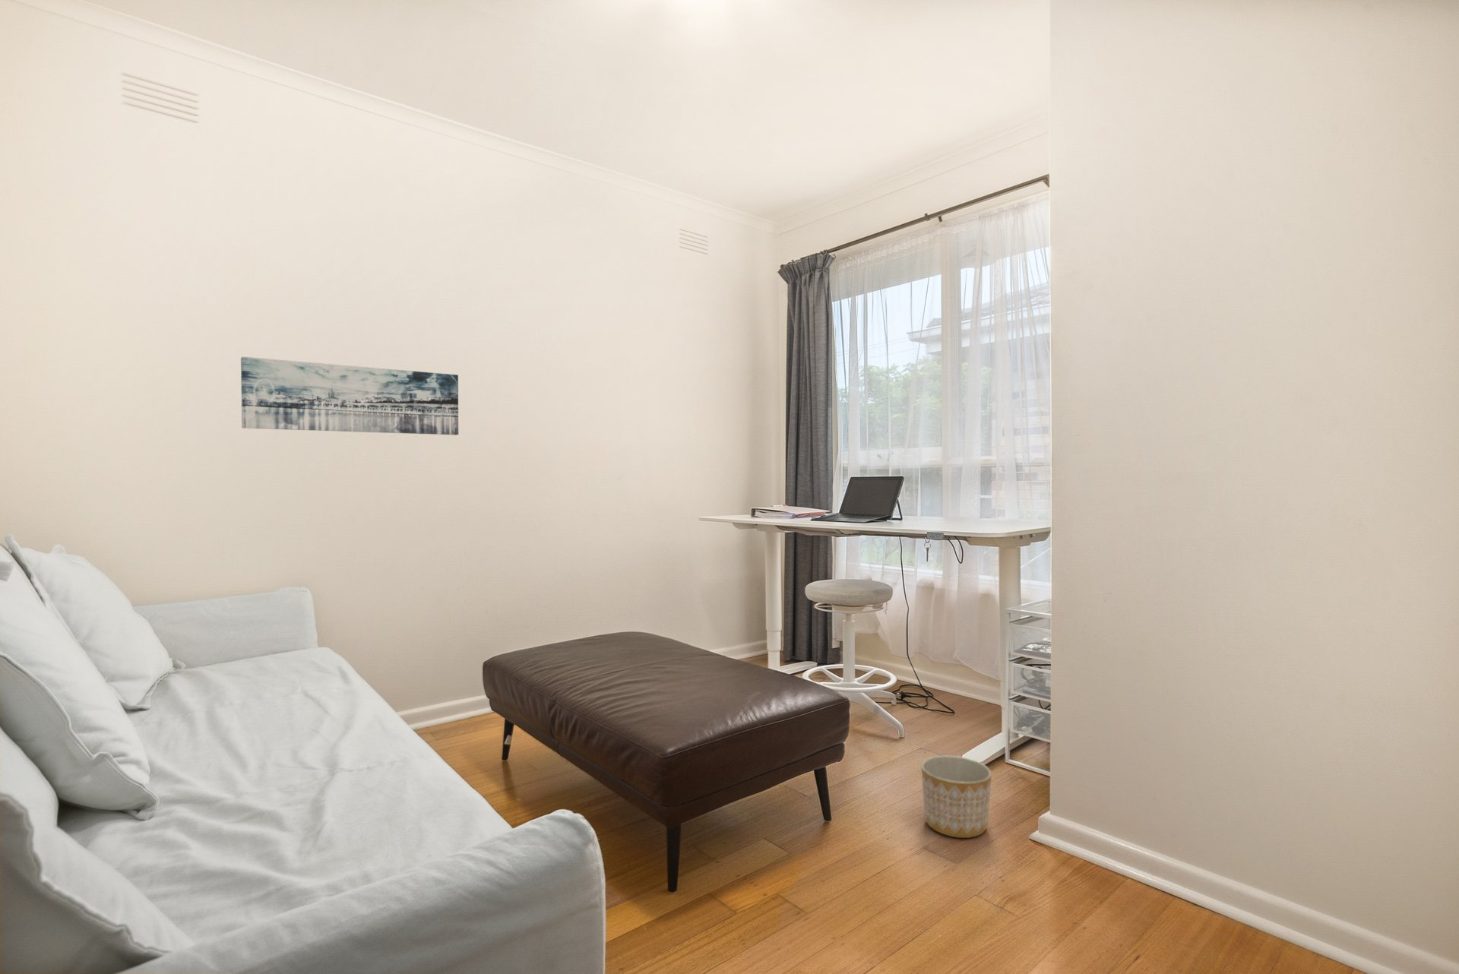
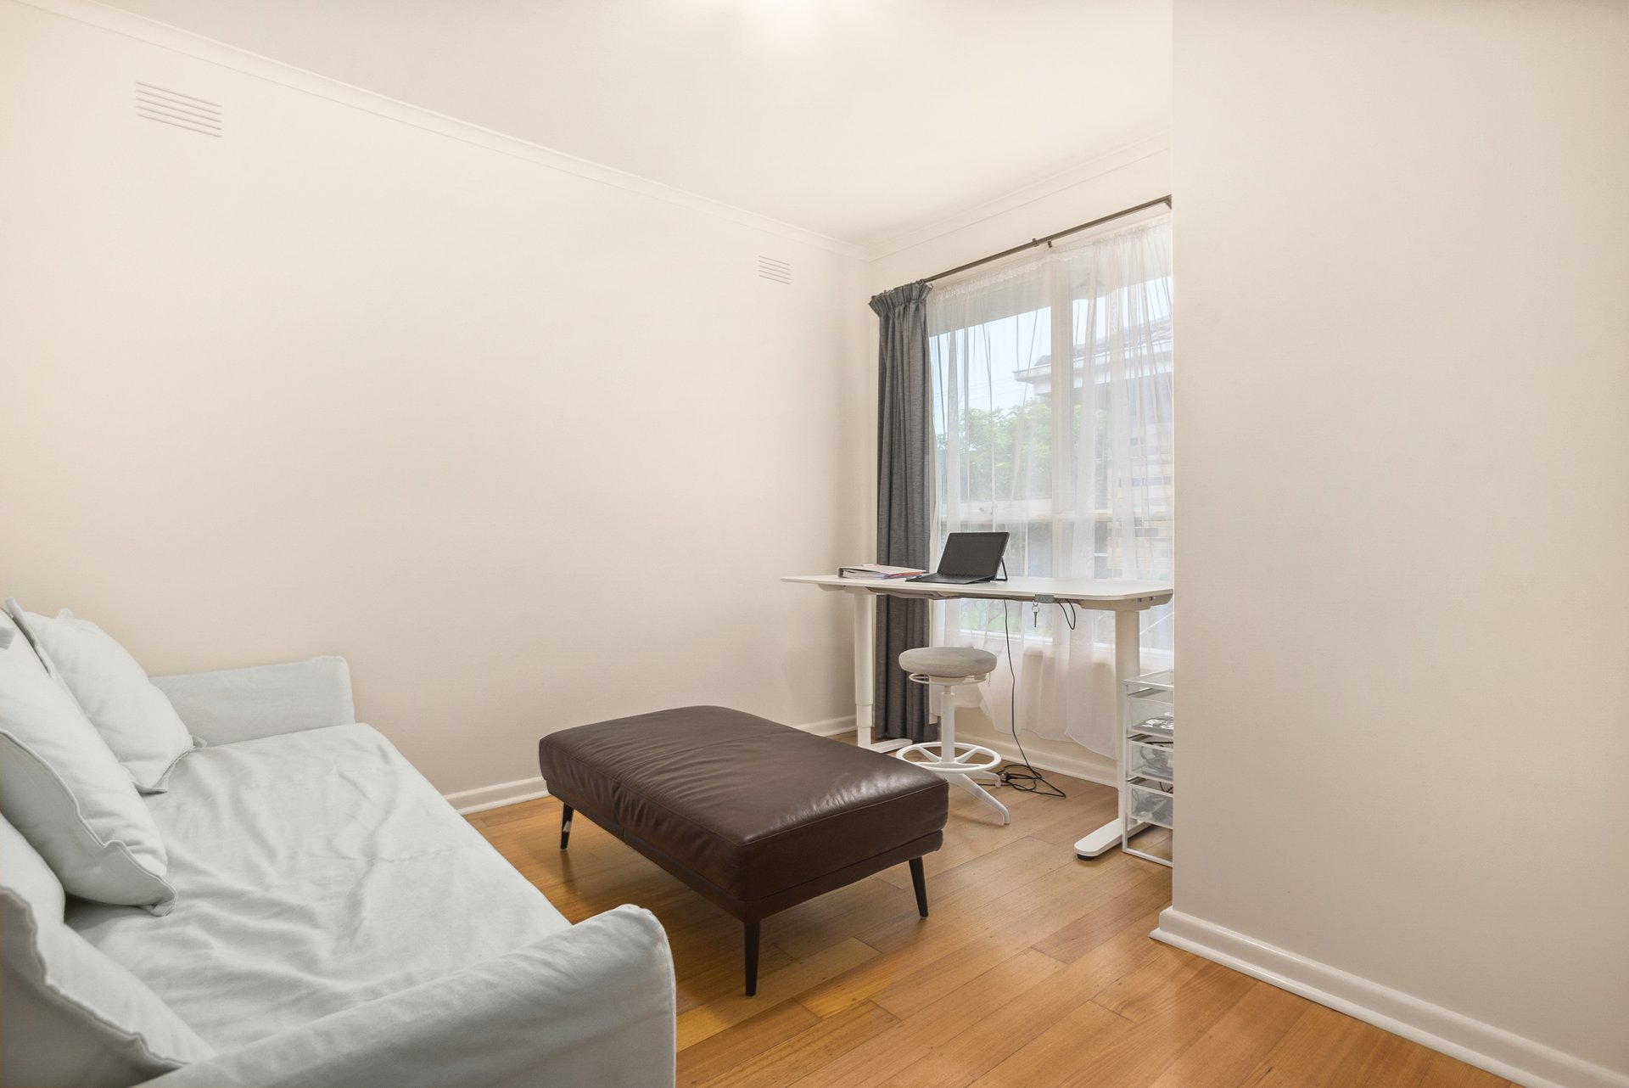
- wall art [240,357,459,435]
- planter [920,756,993,839]
